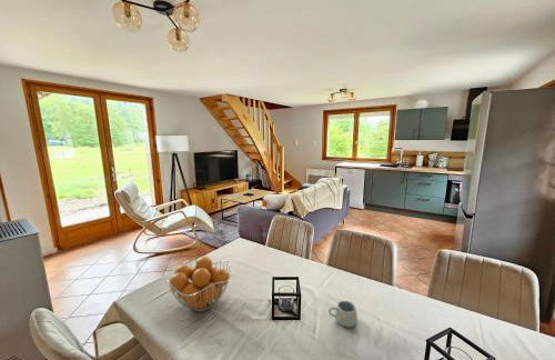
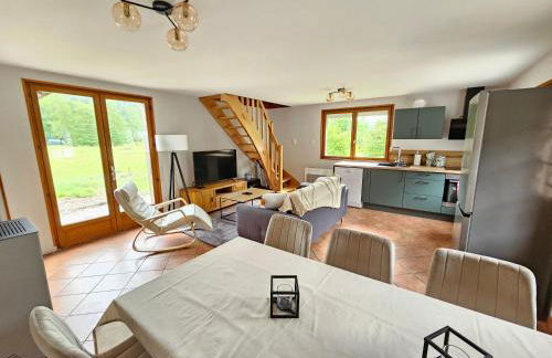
- mug [327,300,359,328]
- fruit basket [167,256,232,312]
